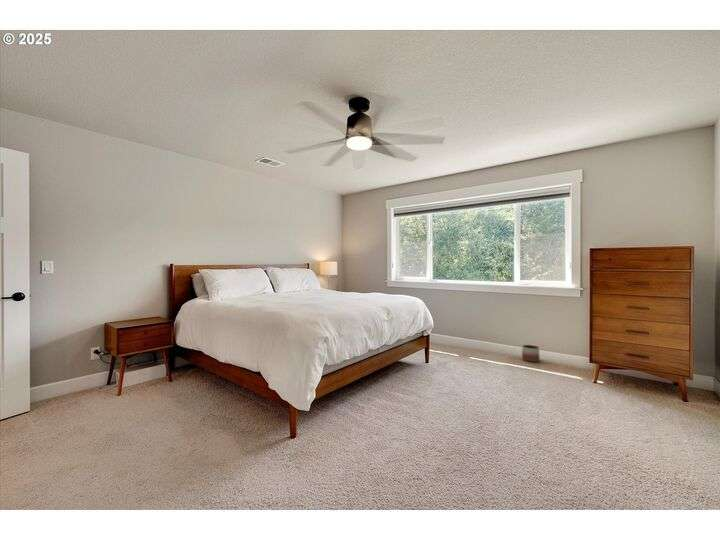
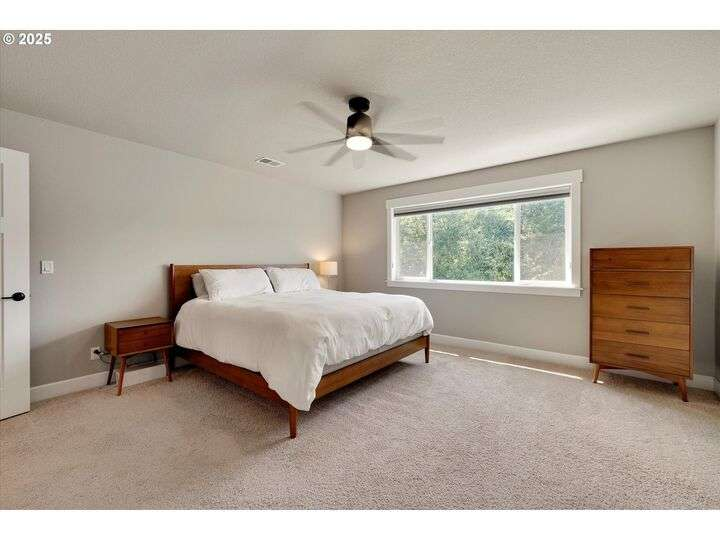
- planter [521,344,540,363]
